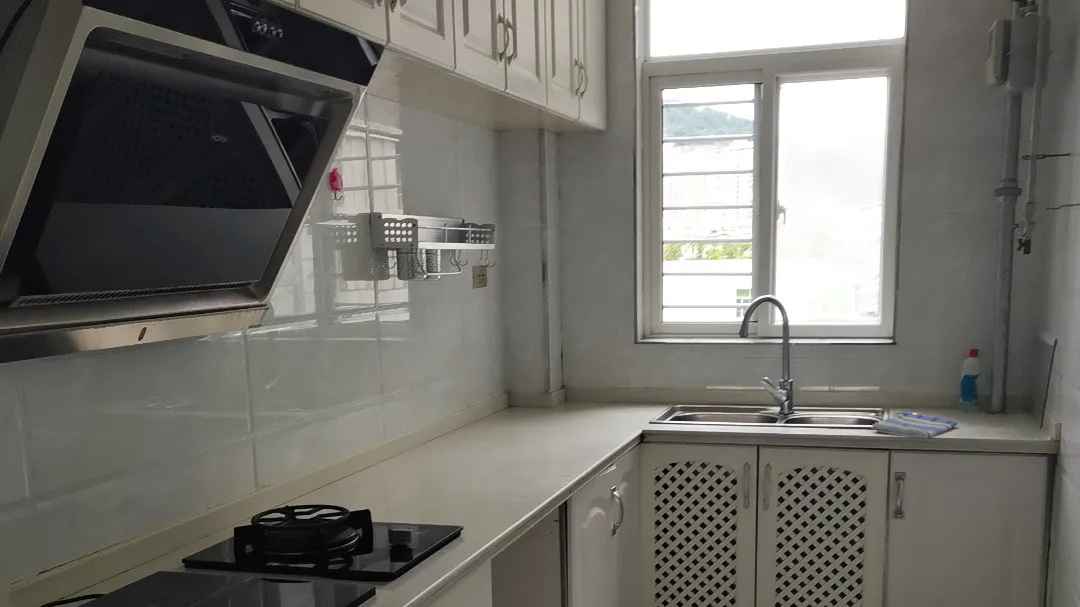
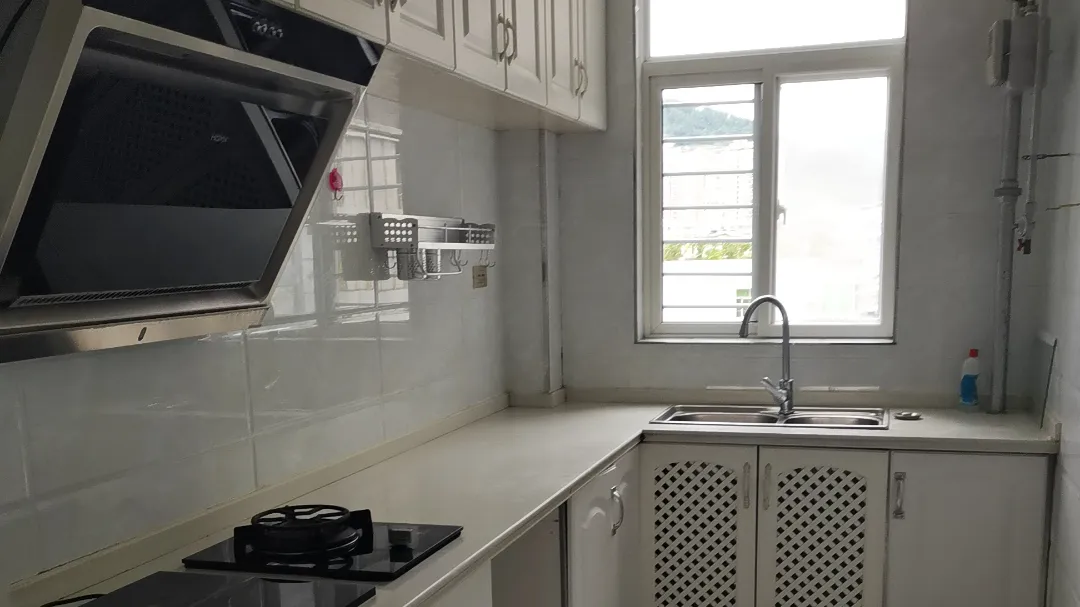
- dish towel [870,411,958,439]
